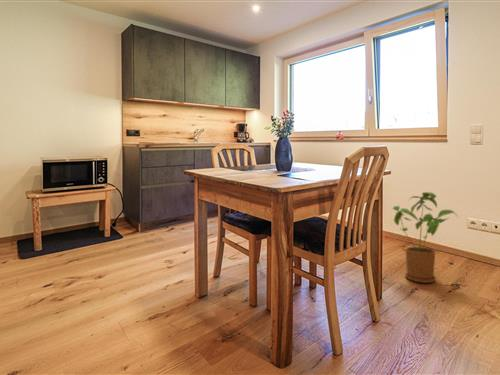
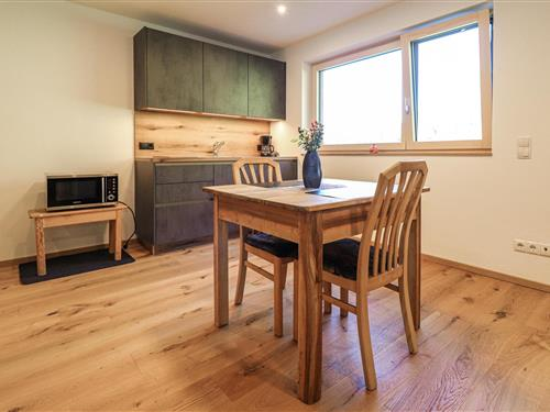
- house plant [392,191,459,284]
